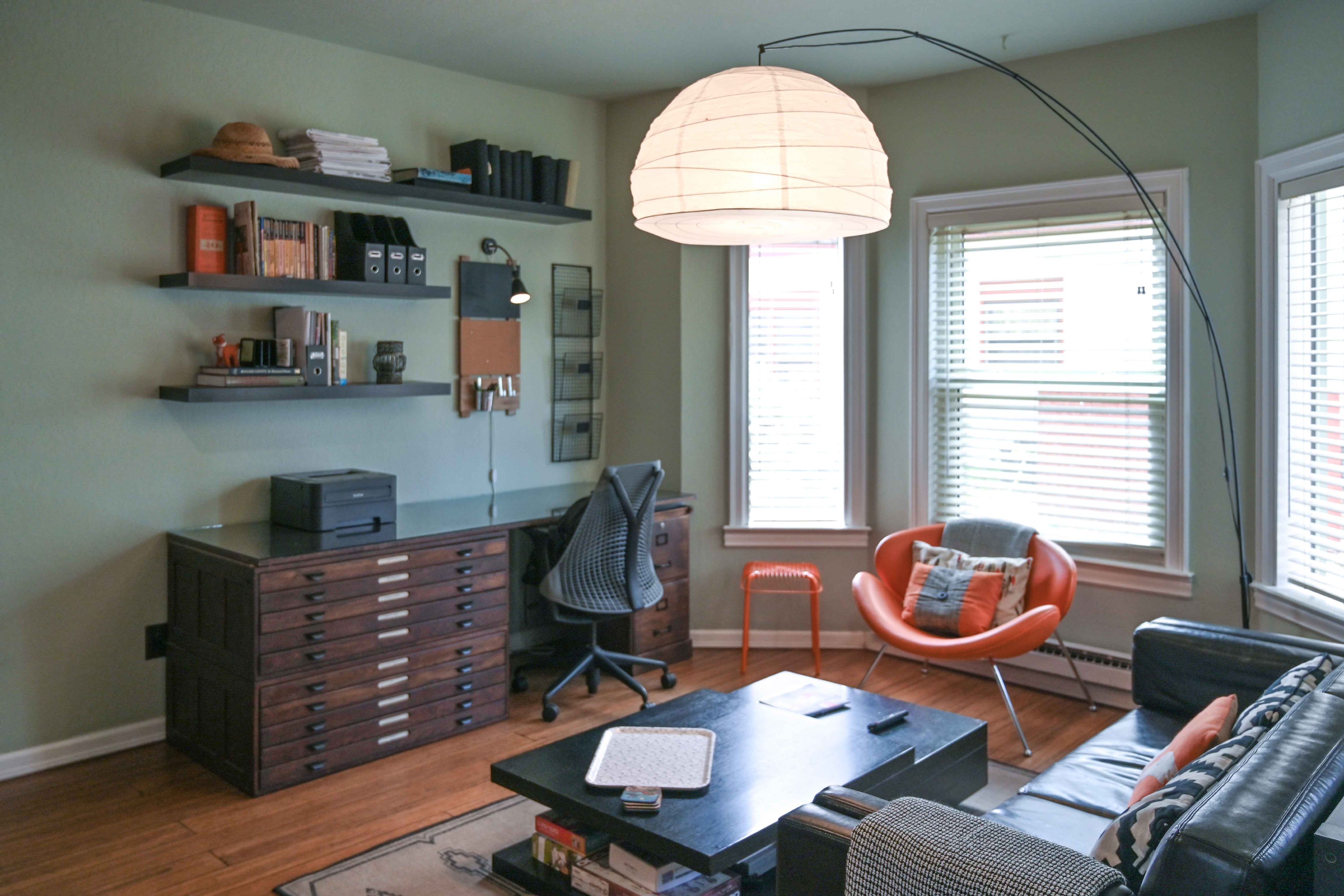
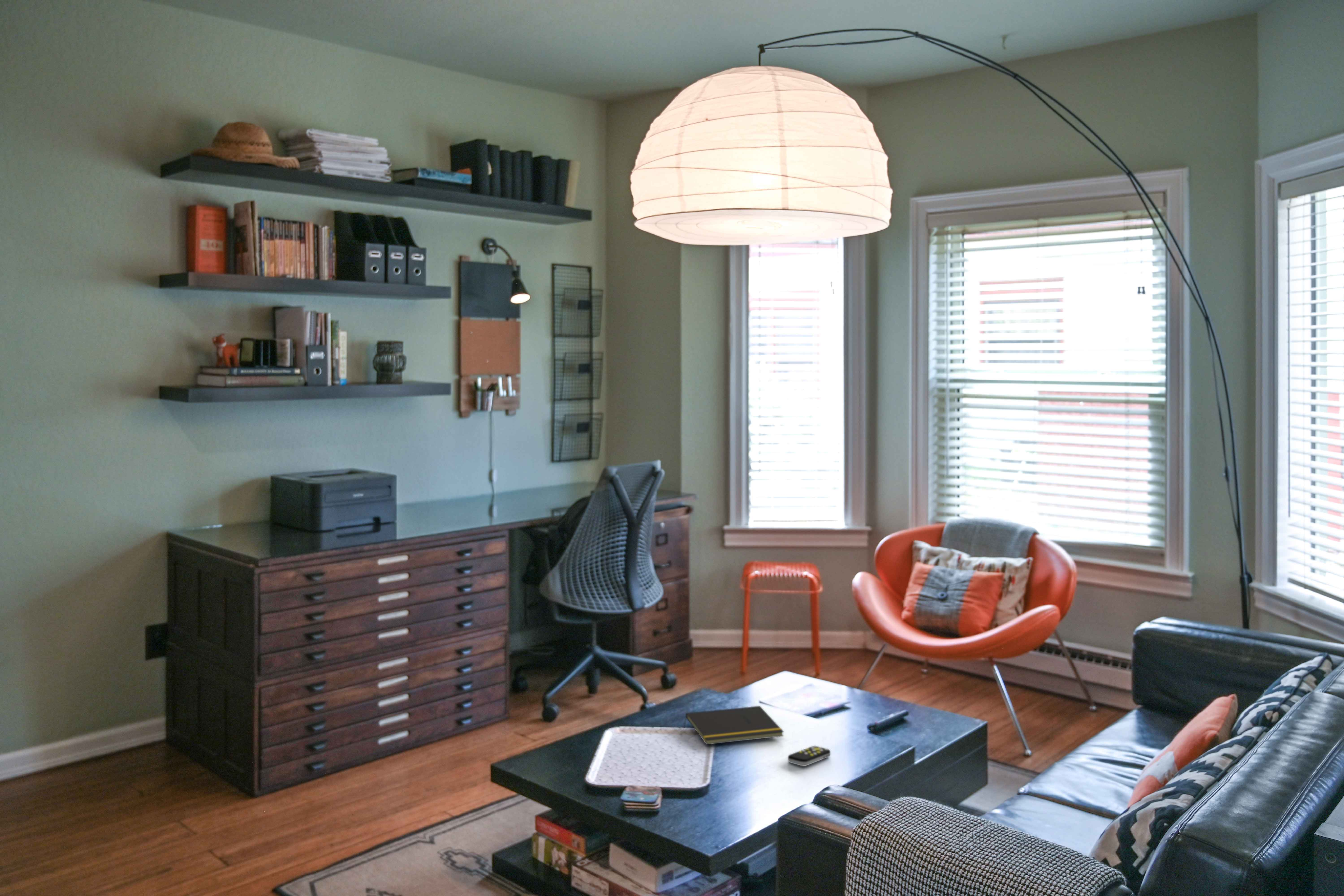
+ notepad [684,705,784,745]
+ remote control [787,745,831,766]
